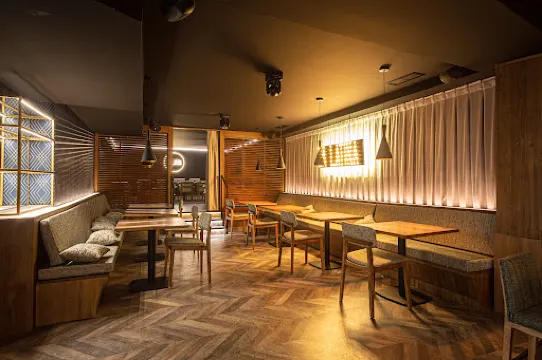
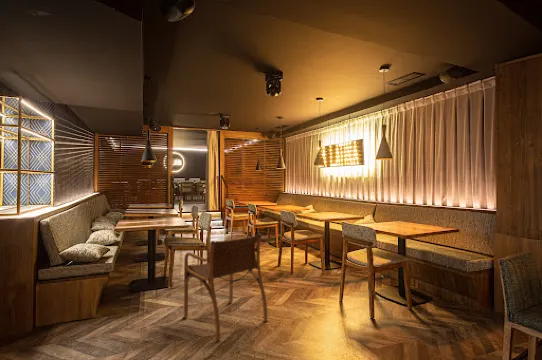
+ armchair [182,233,268,342]
